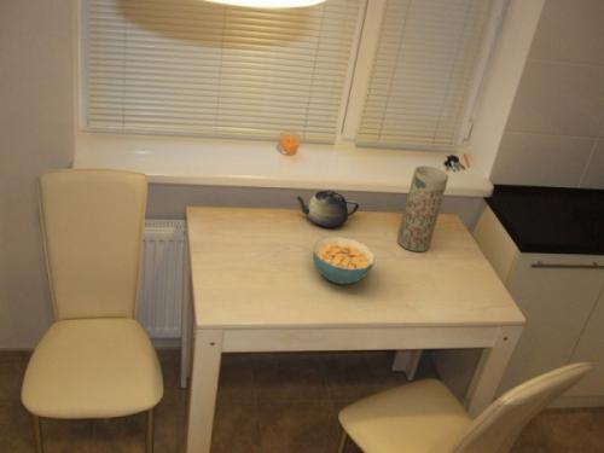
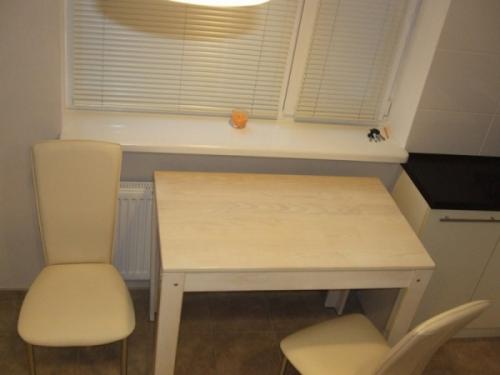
- cereal bowl [312,236,376,285]
- teapot [294,190,360,230]
- vase [396,165,449,252]
